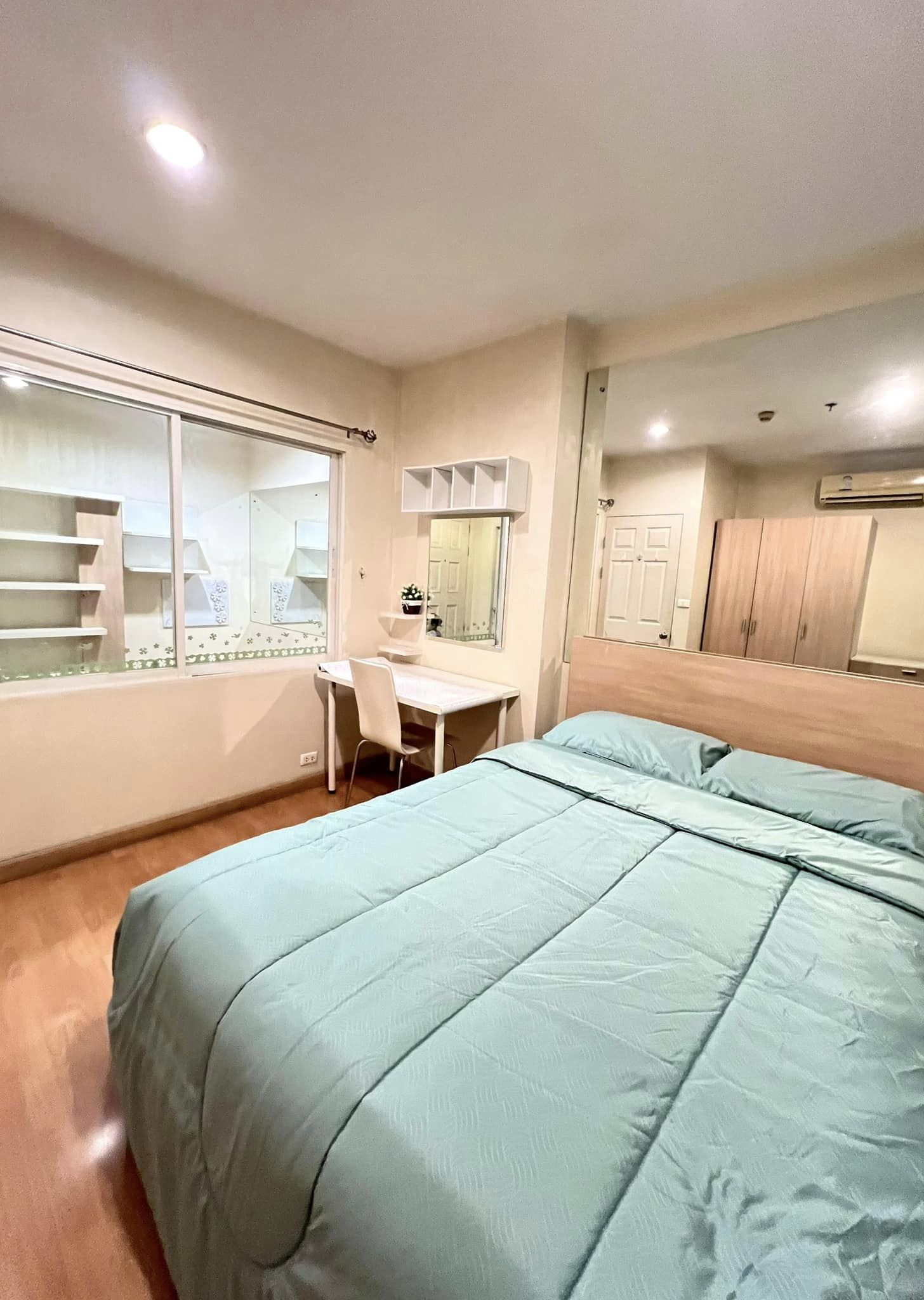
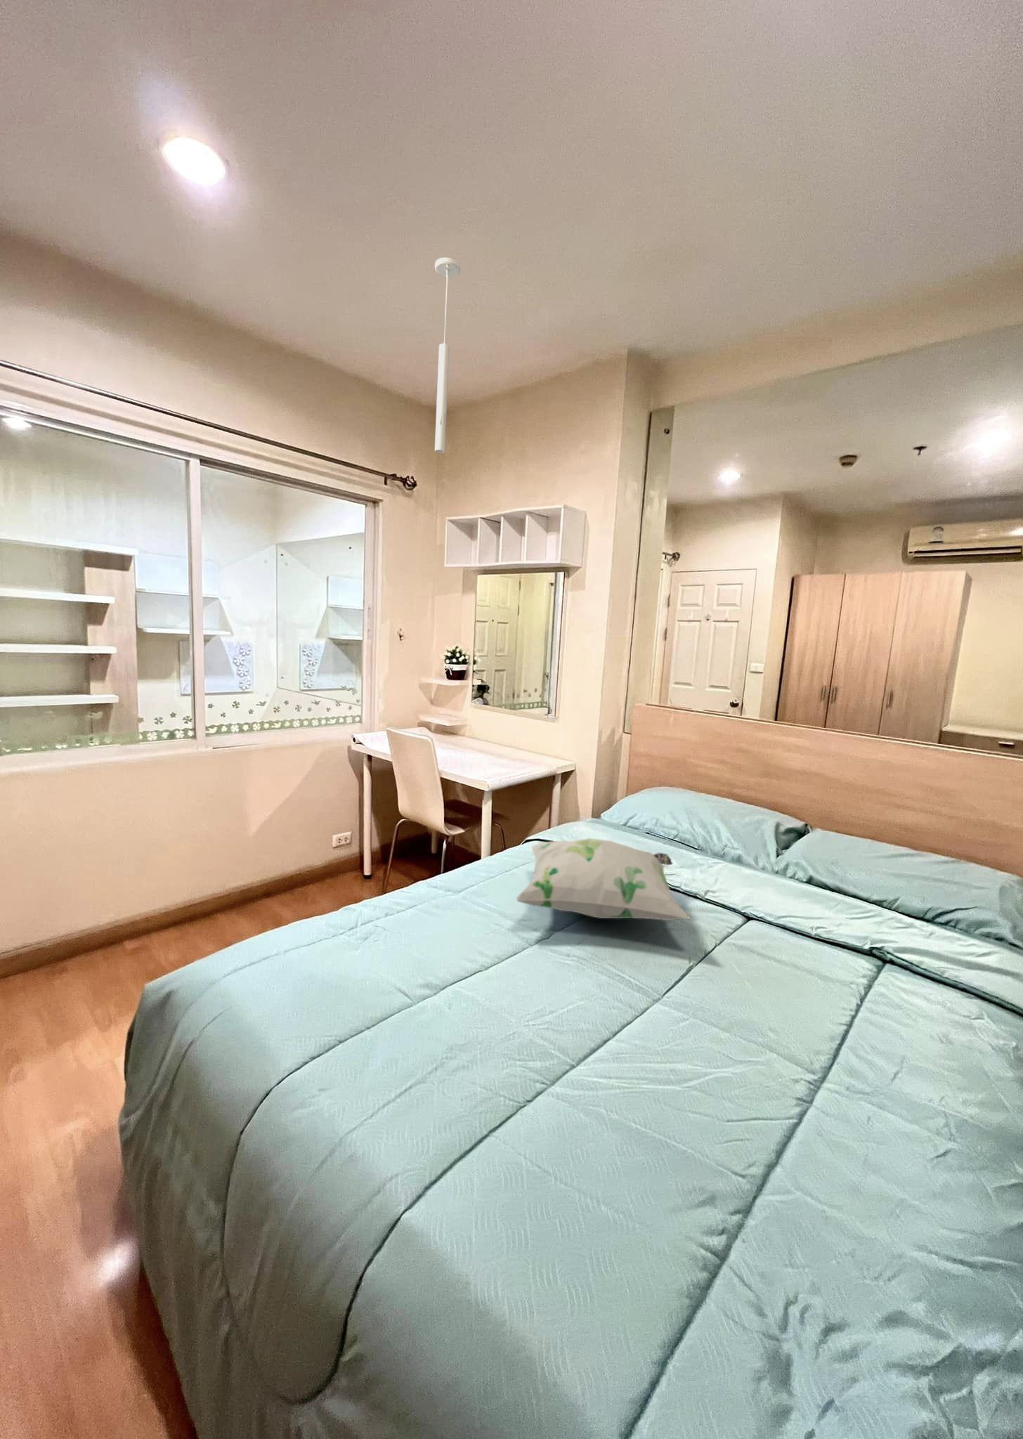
+ decorative pillow [516,838,692,921]
+ ceiling light [434,257,461,454]
